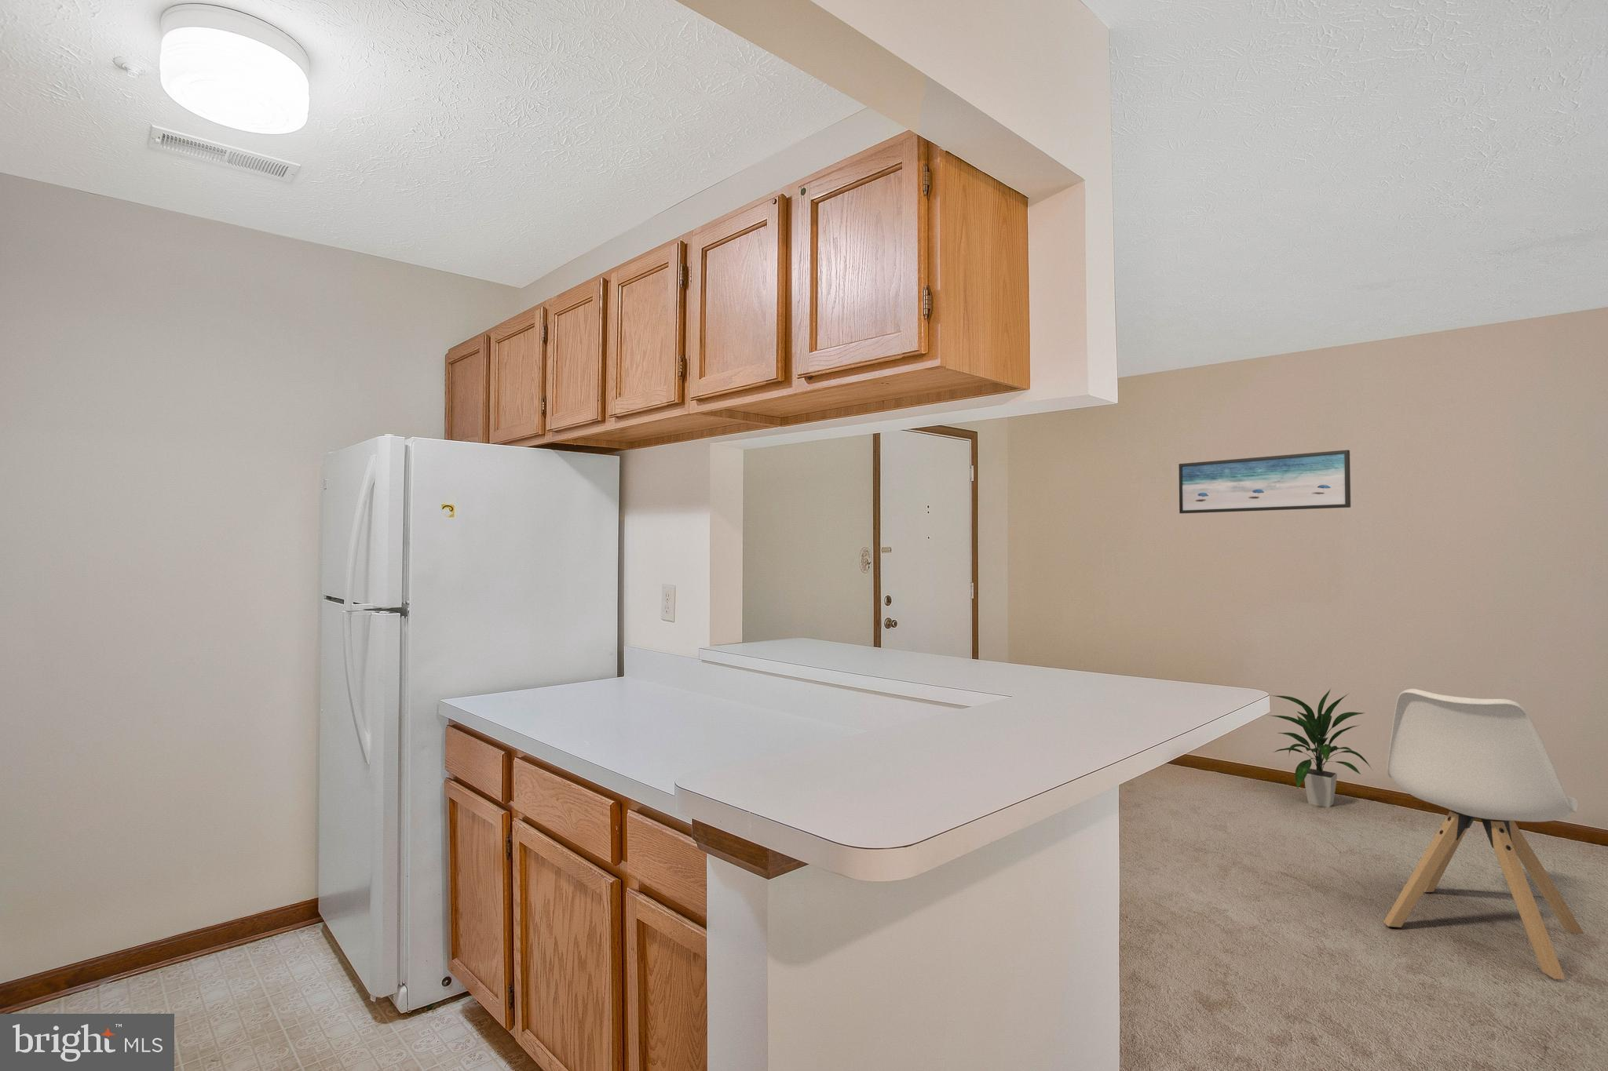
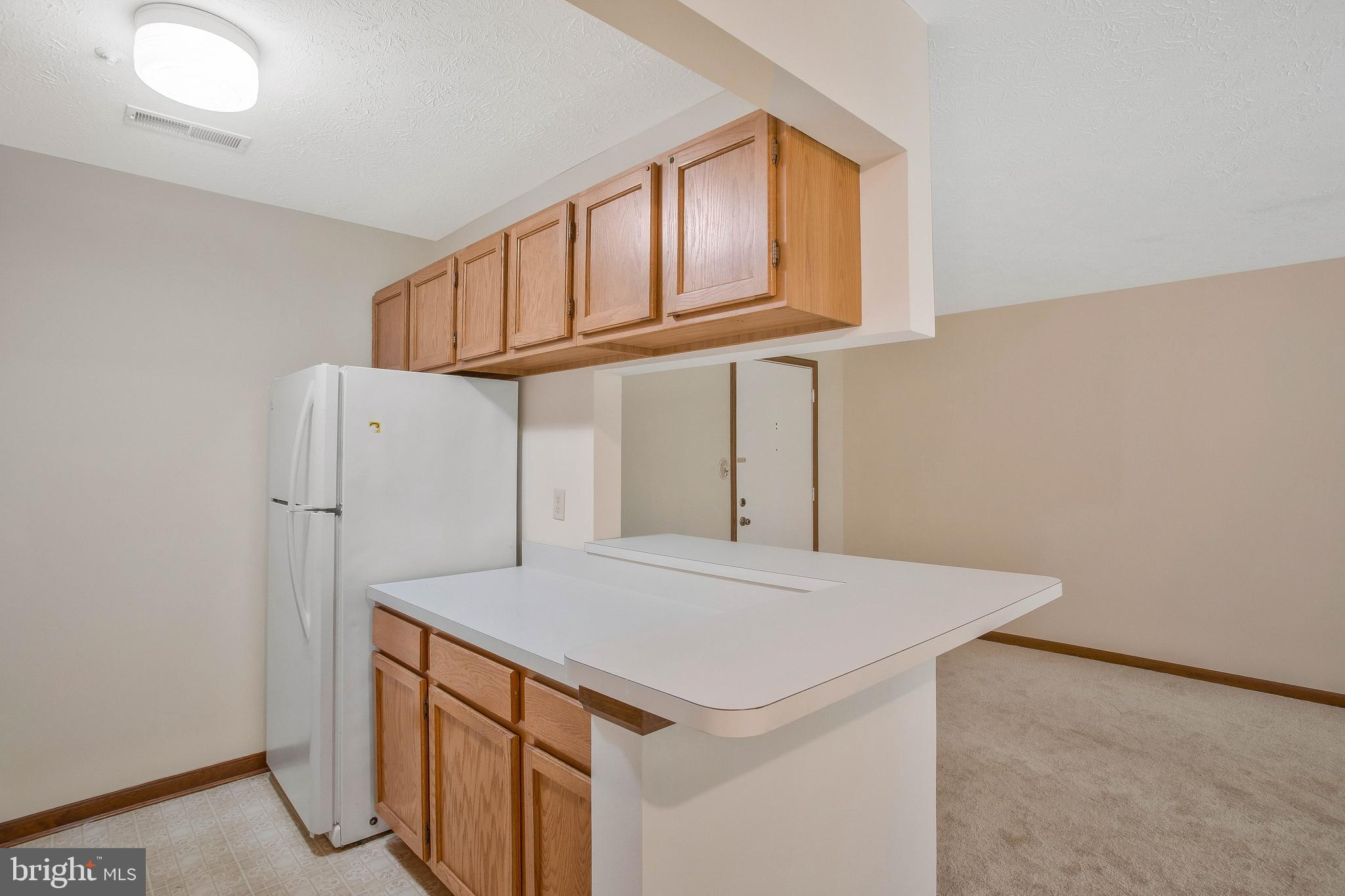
- indoor plant [1266,688,1374,808]
- chair [1383,688,1584,980]
- wall art [1178,448,1351,514]
